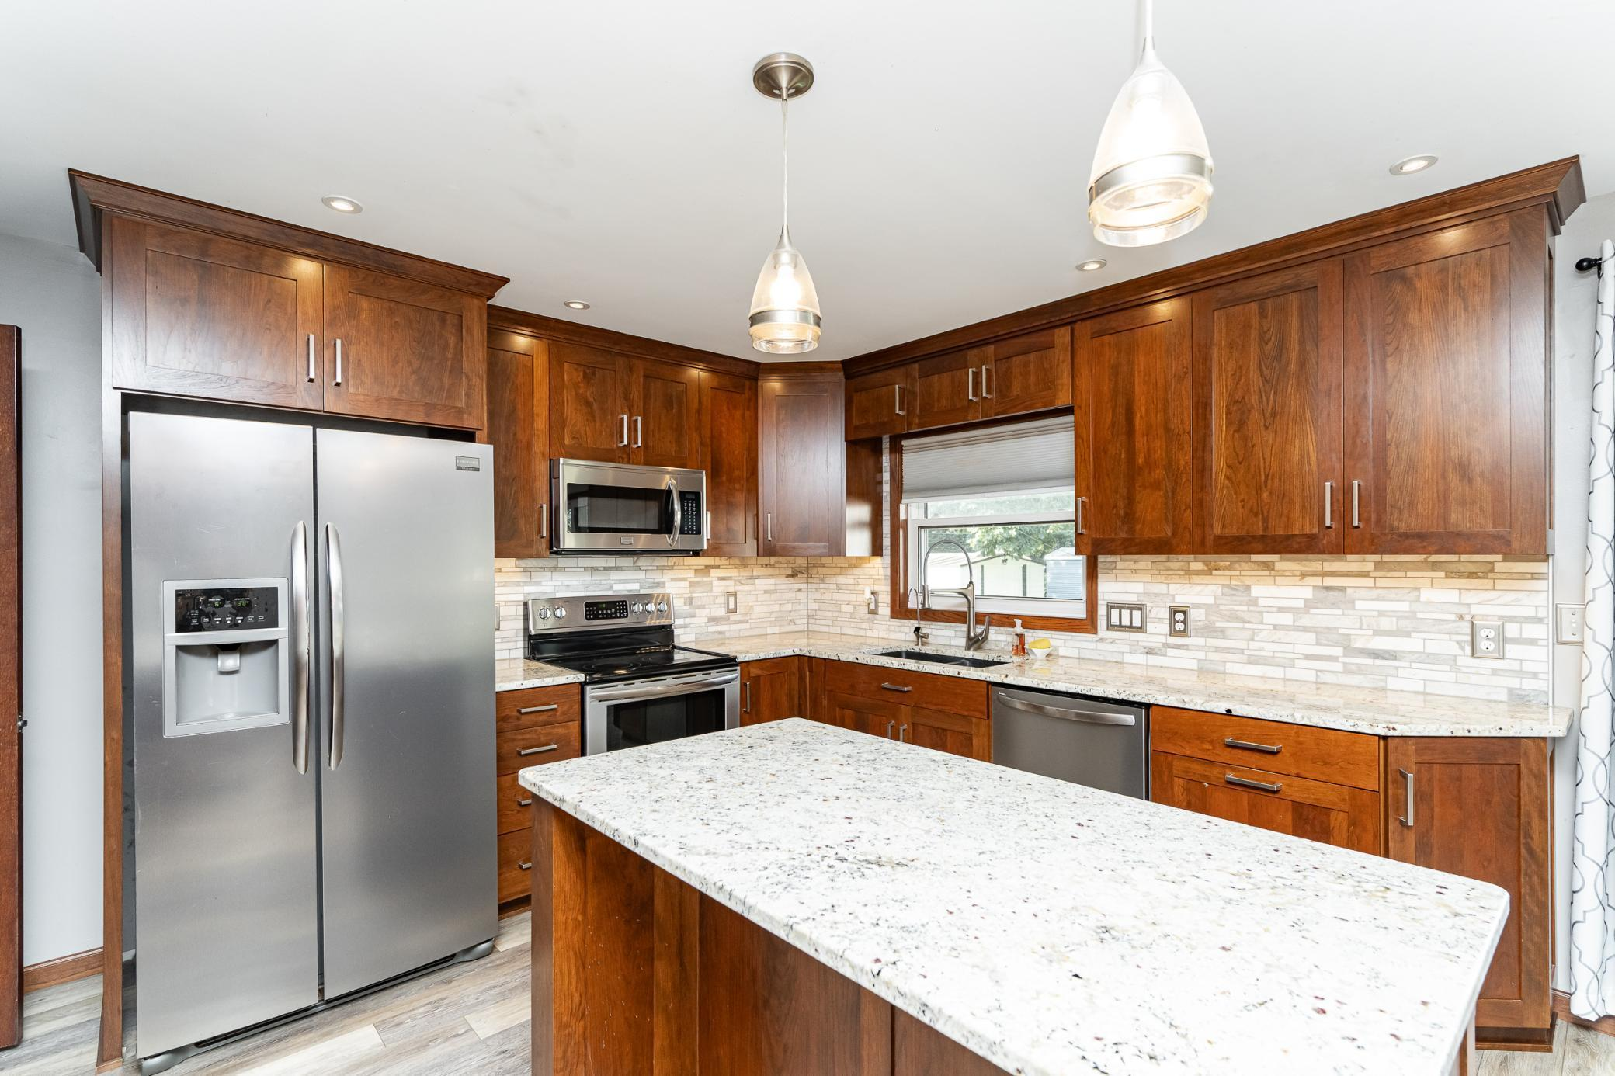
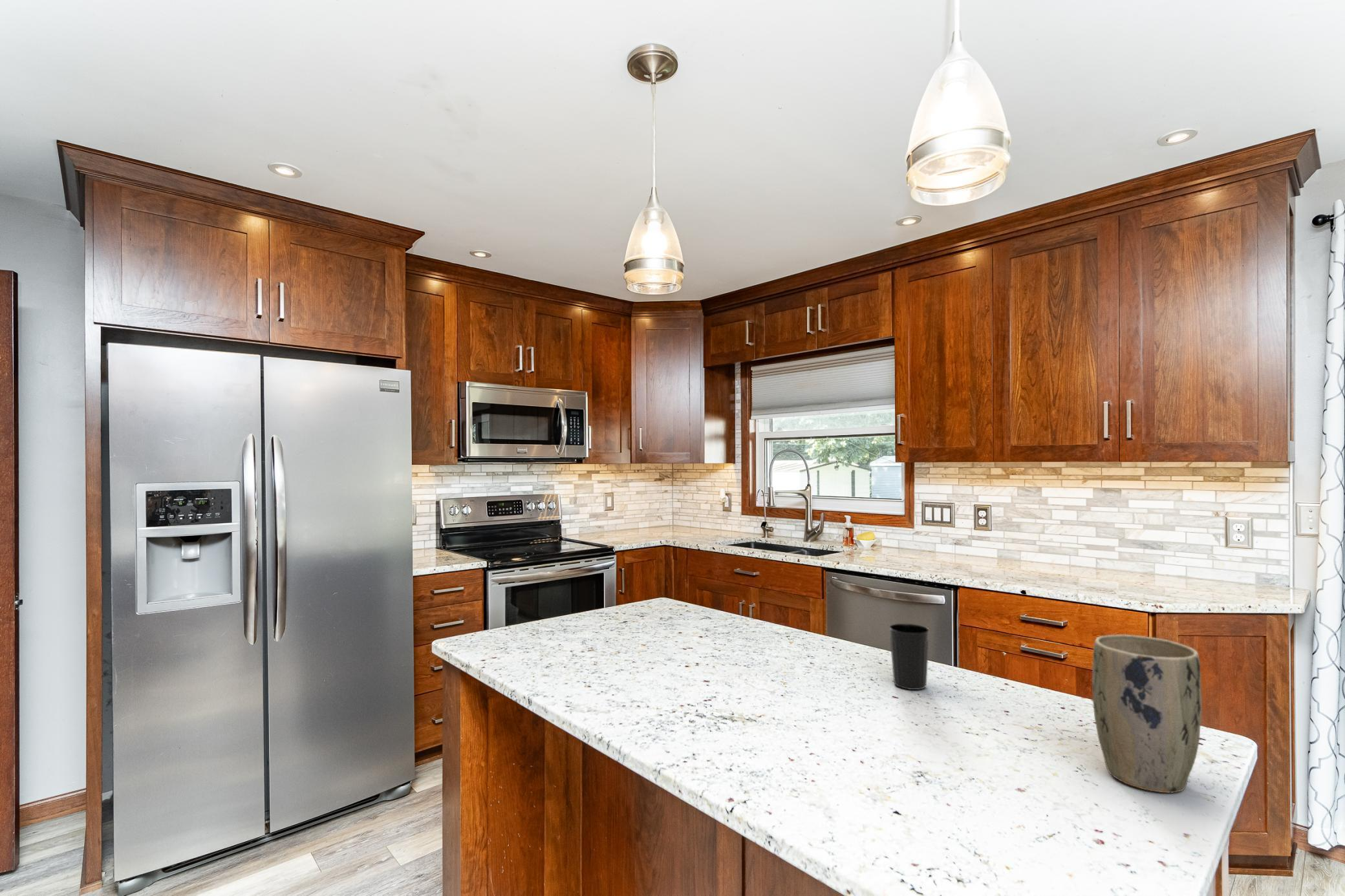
+ plant pot [1092,634,1203,794]
+ cup [888,623,930,690]
